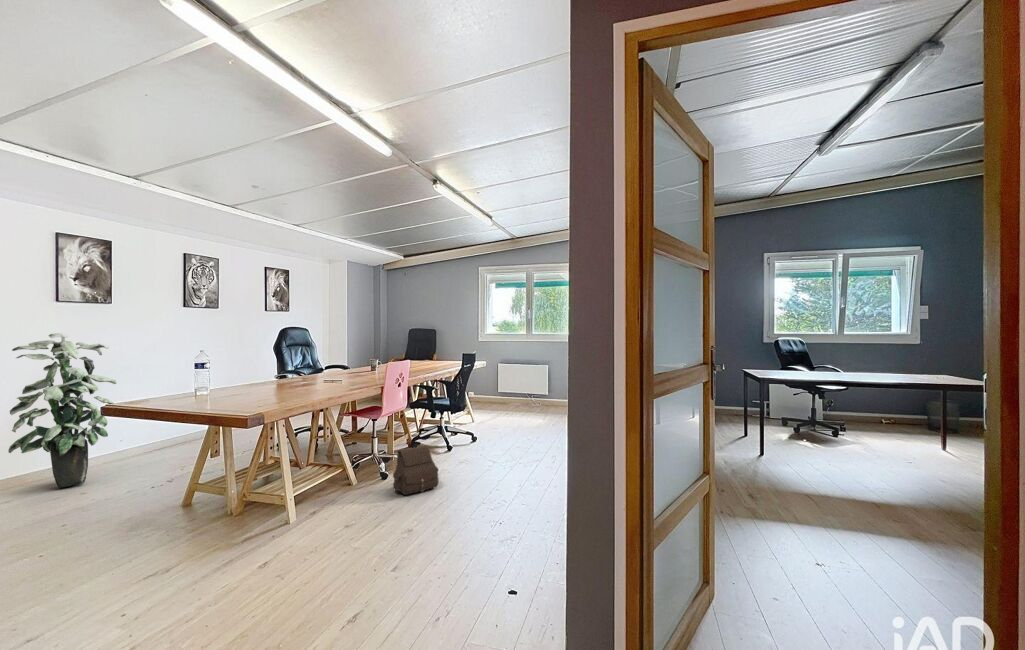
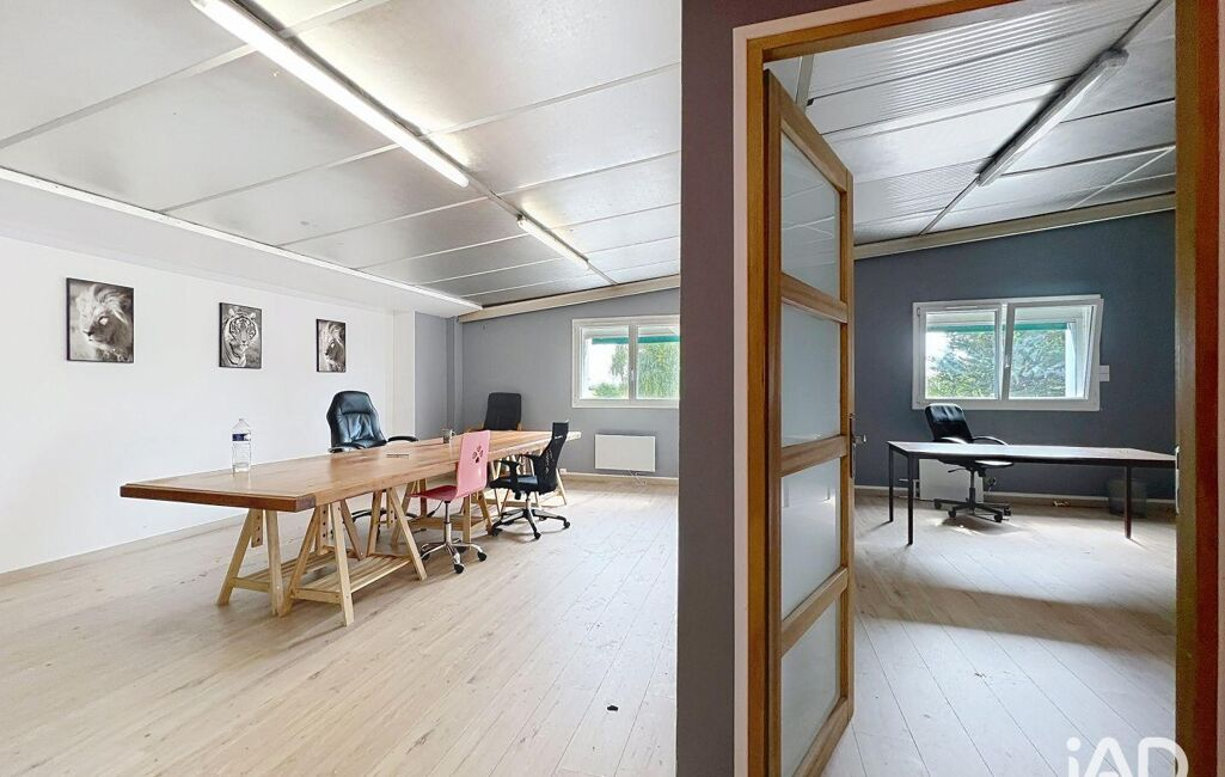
- indoor plant [8,332,117,489]
- satchel [392,444,440,496]
